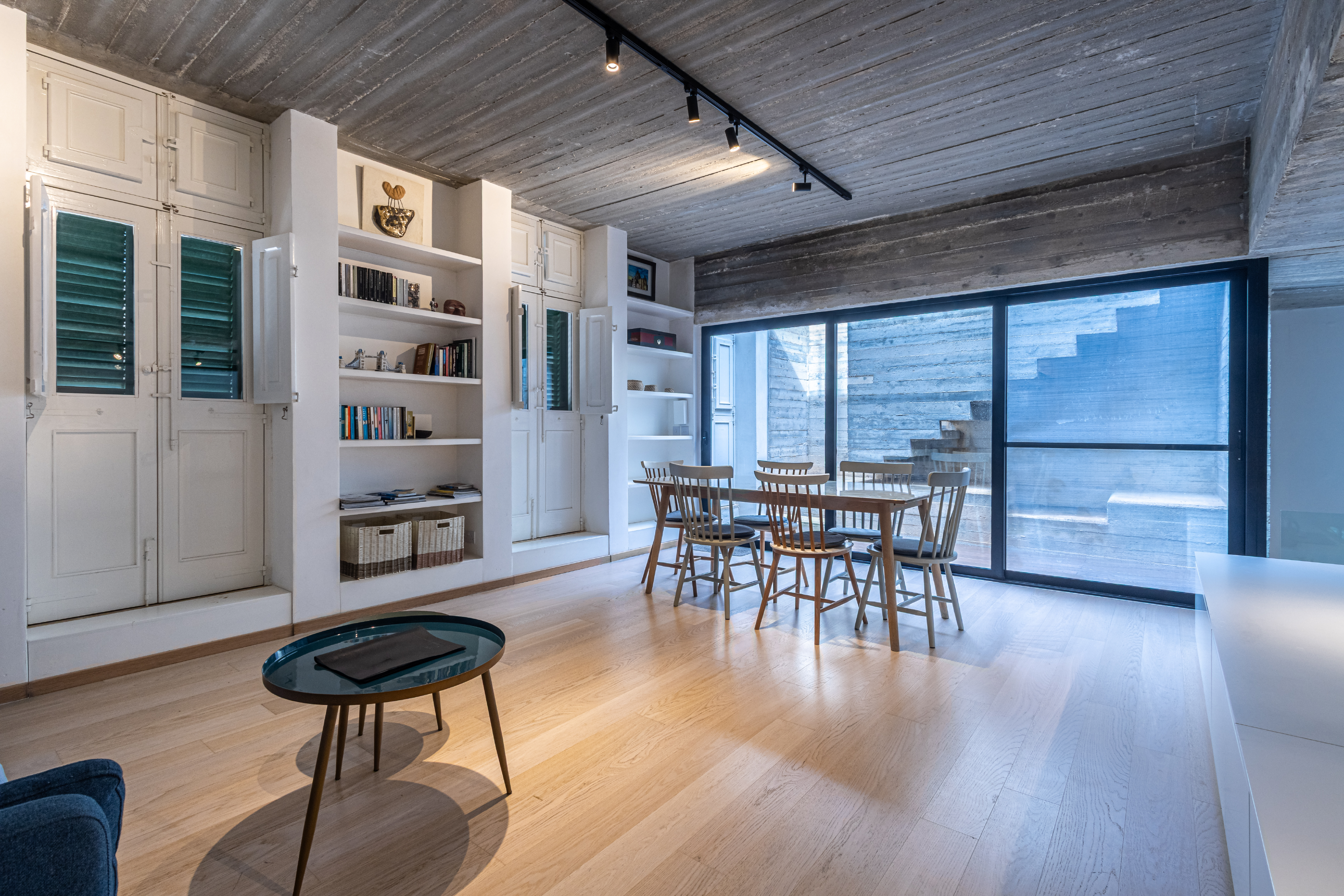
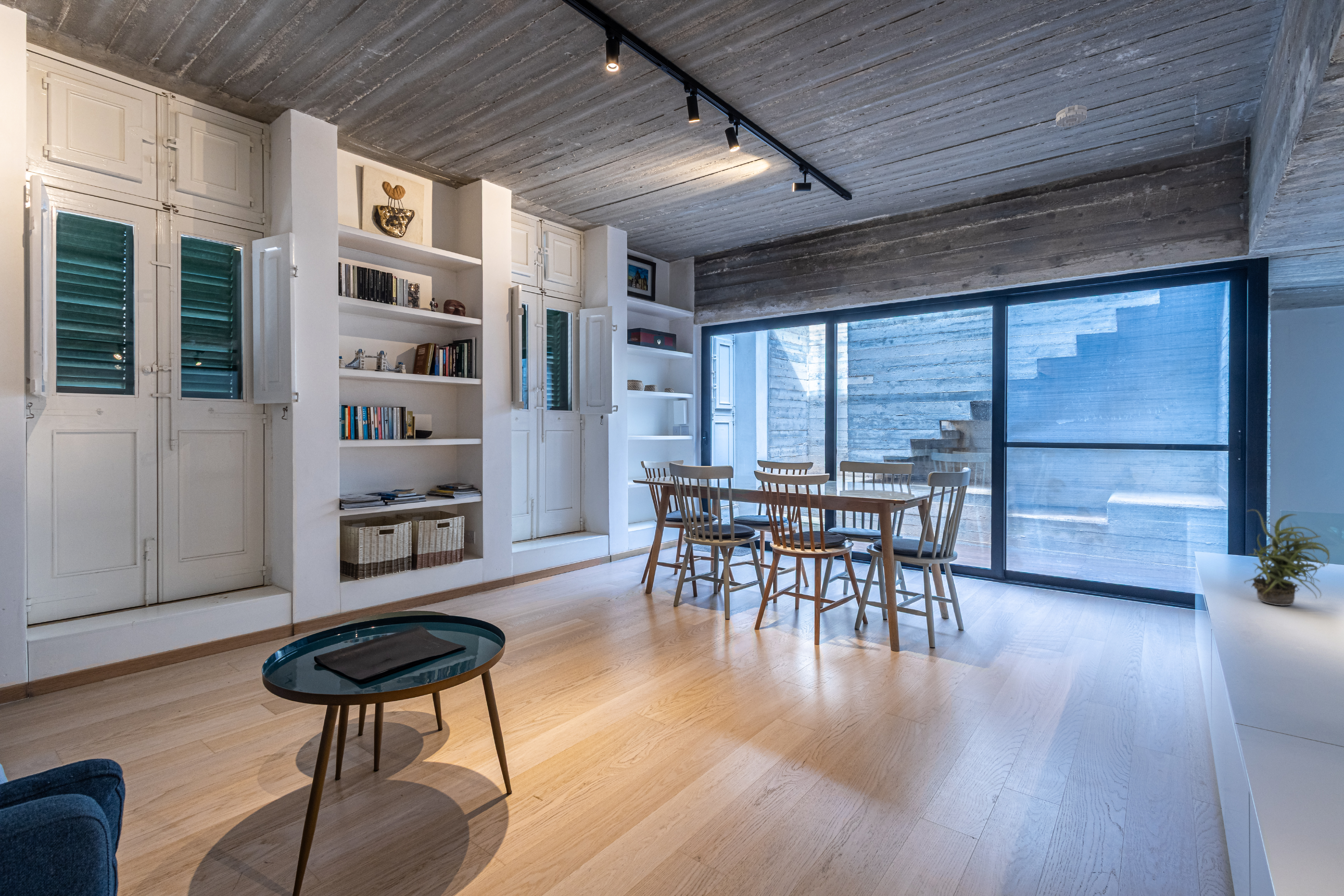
+ smoke detector [1056,104,1087,127]
+ potted plant [1244,509,1330,606]
